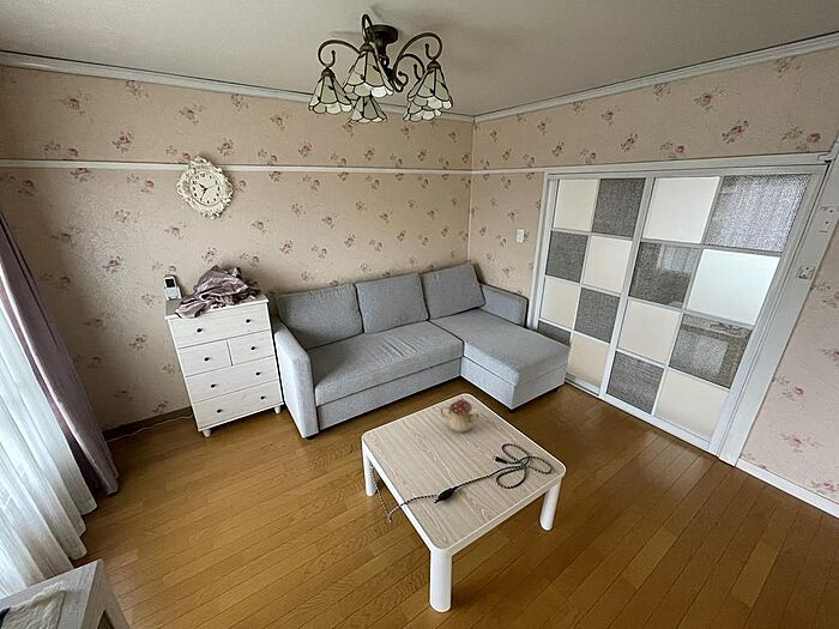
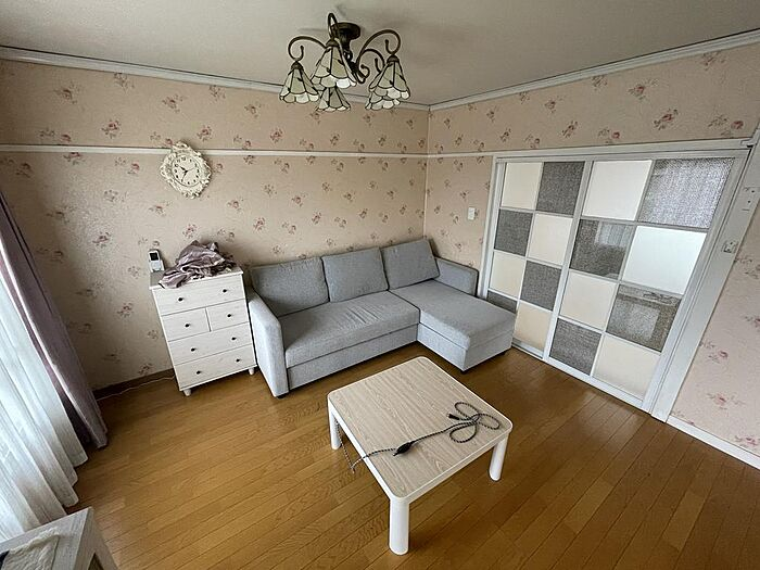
- teapot [440,398,479,434]
